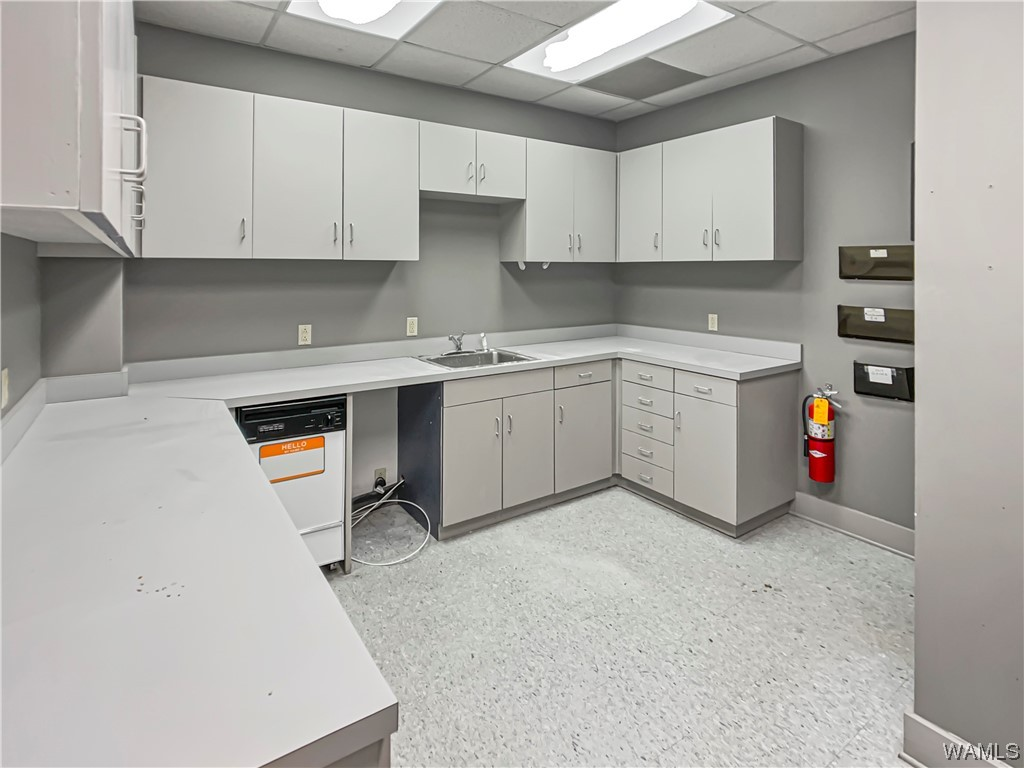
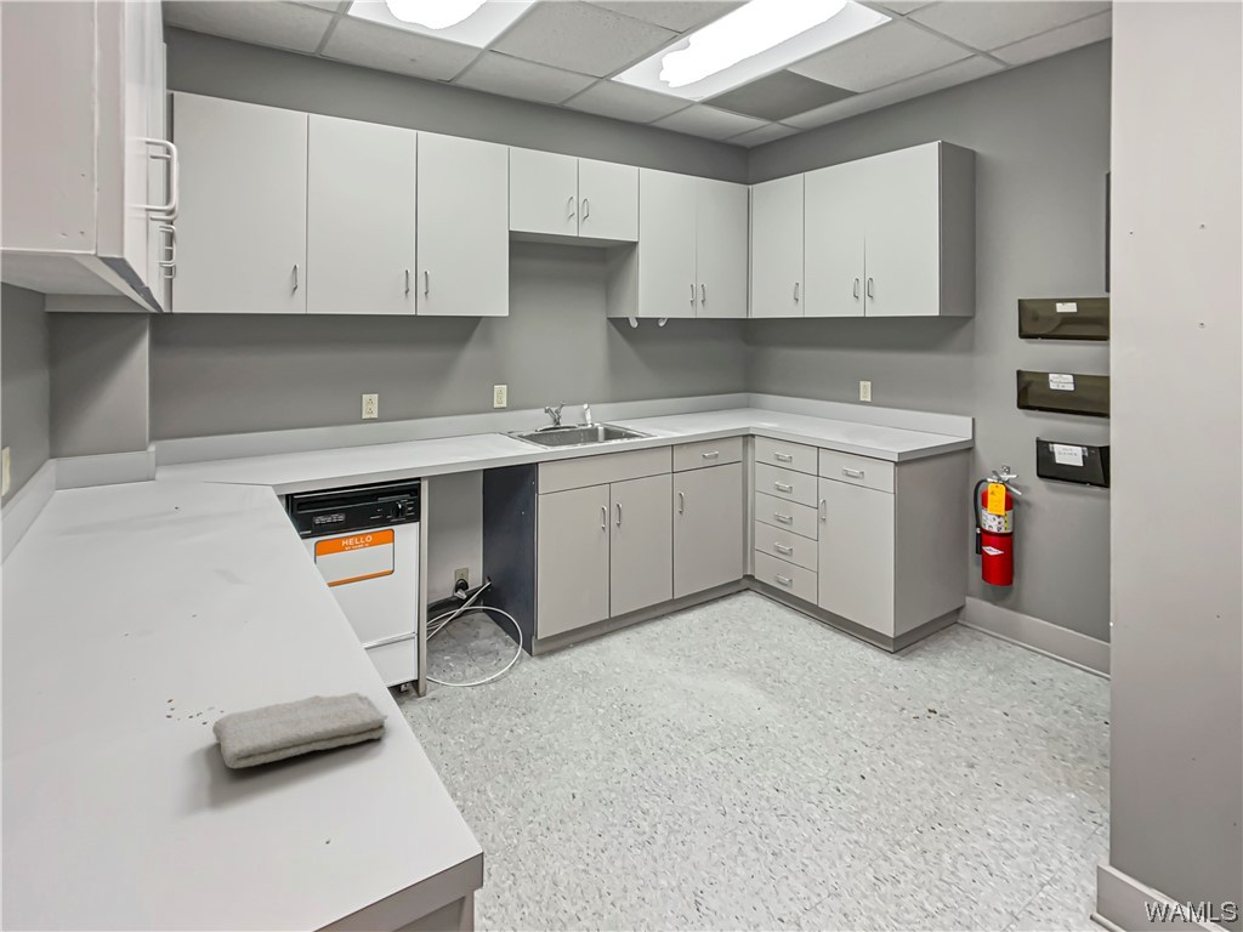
+ washcloth [211,692,388,769]
